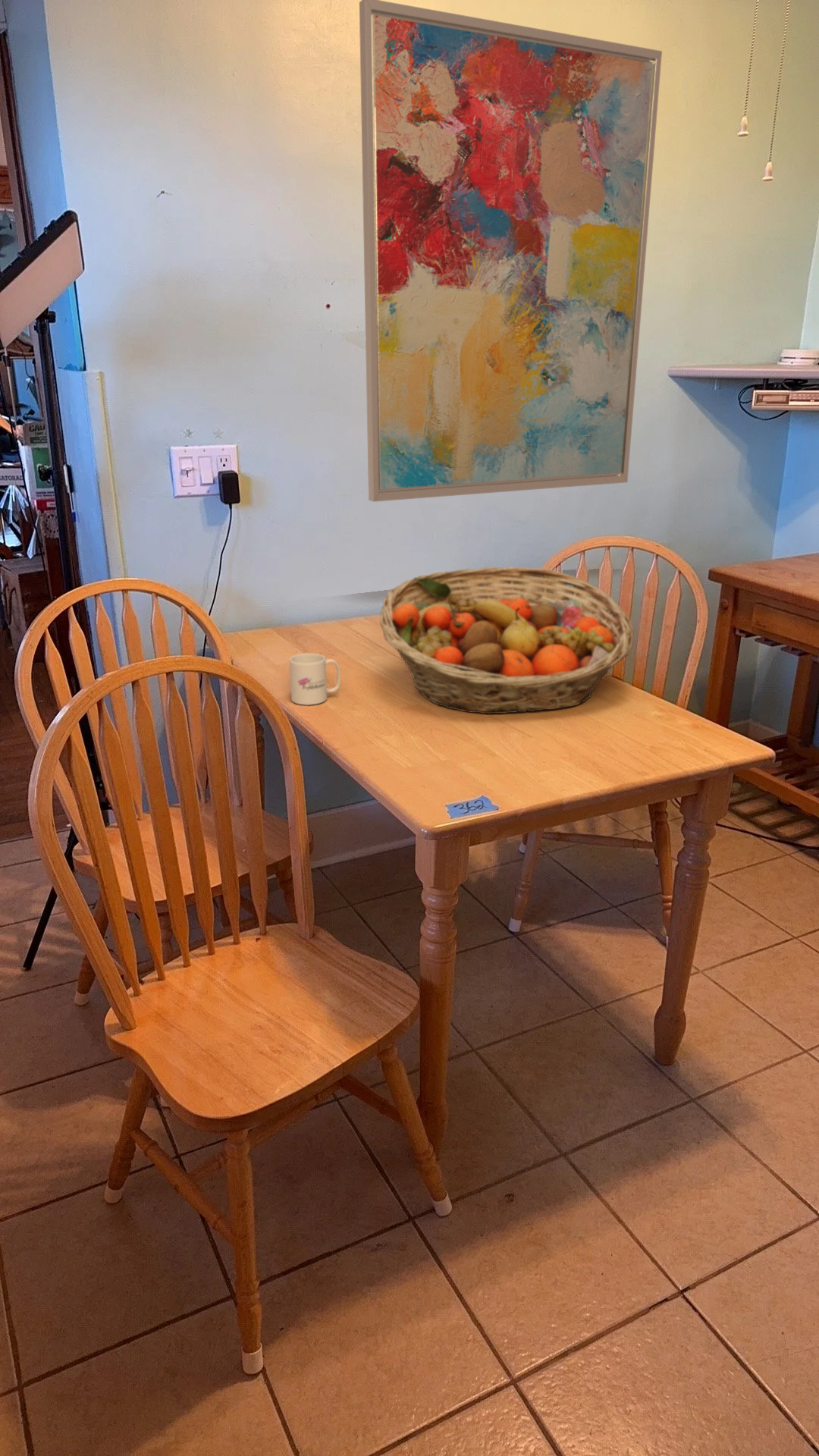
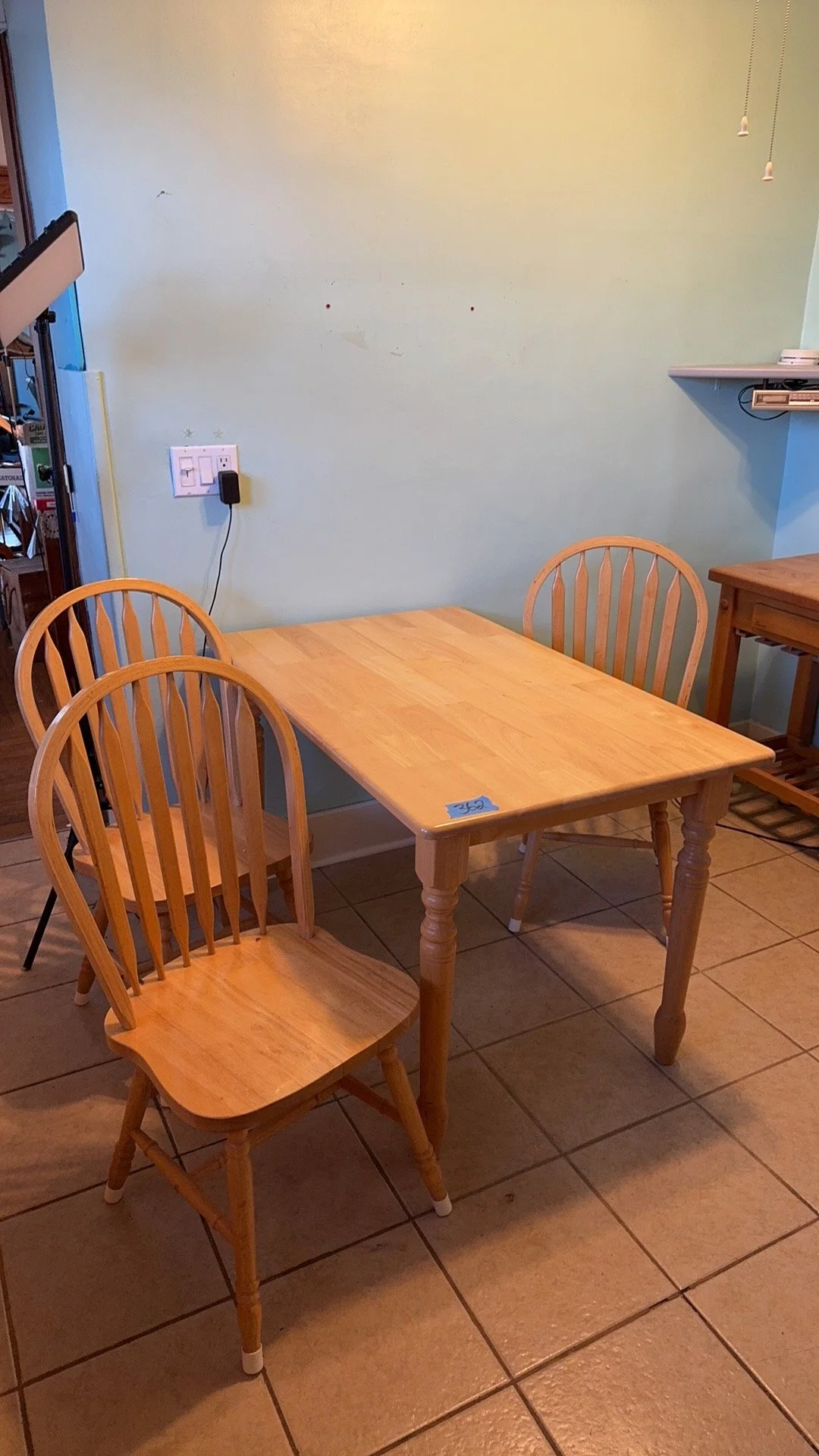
- mug [288,652,341,706]
- fruit basket [379,566,635,714]
- wall art [359,0,663,503]
